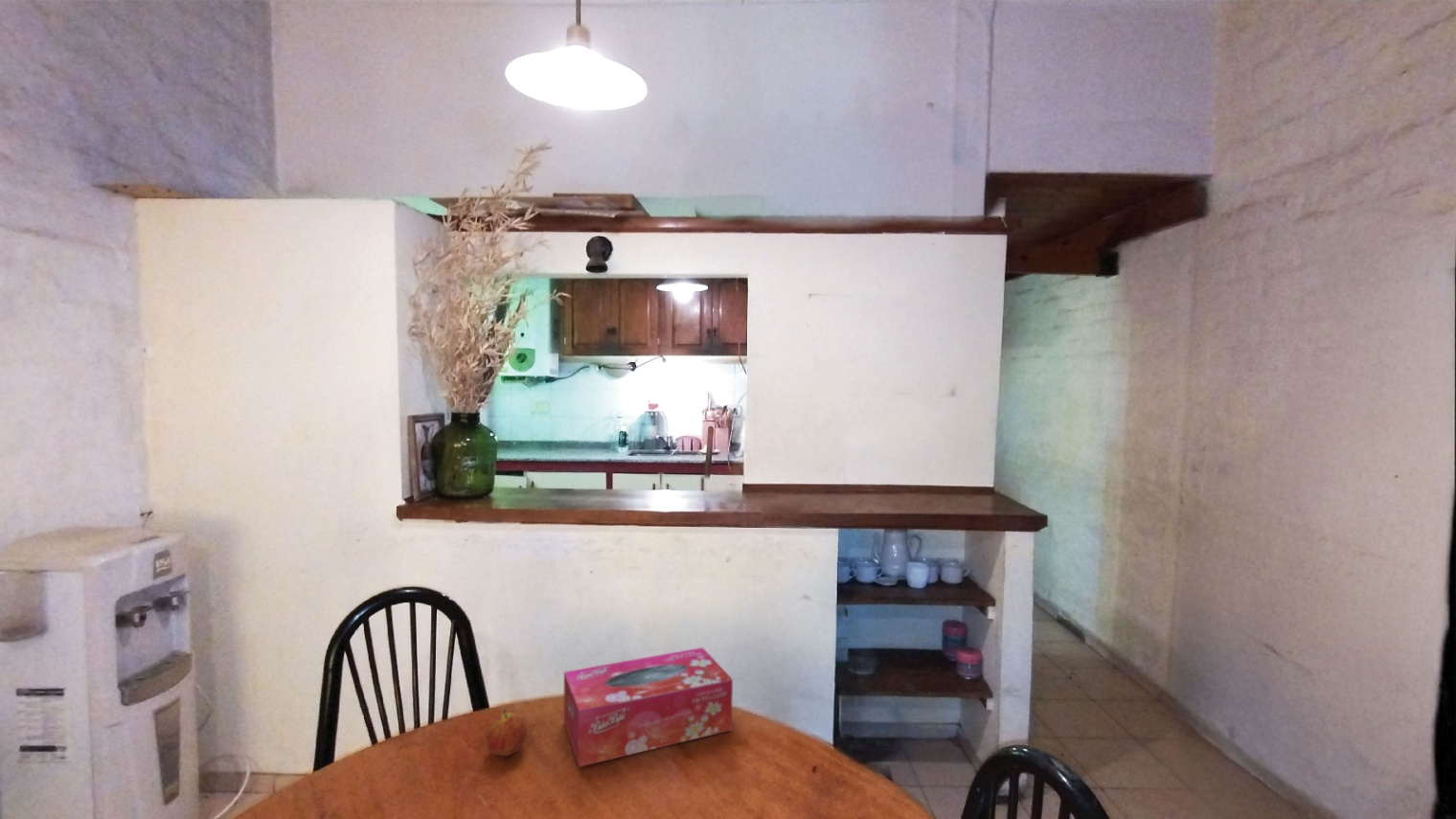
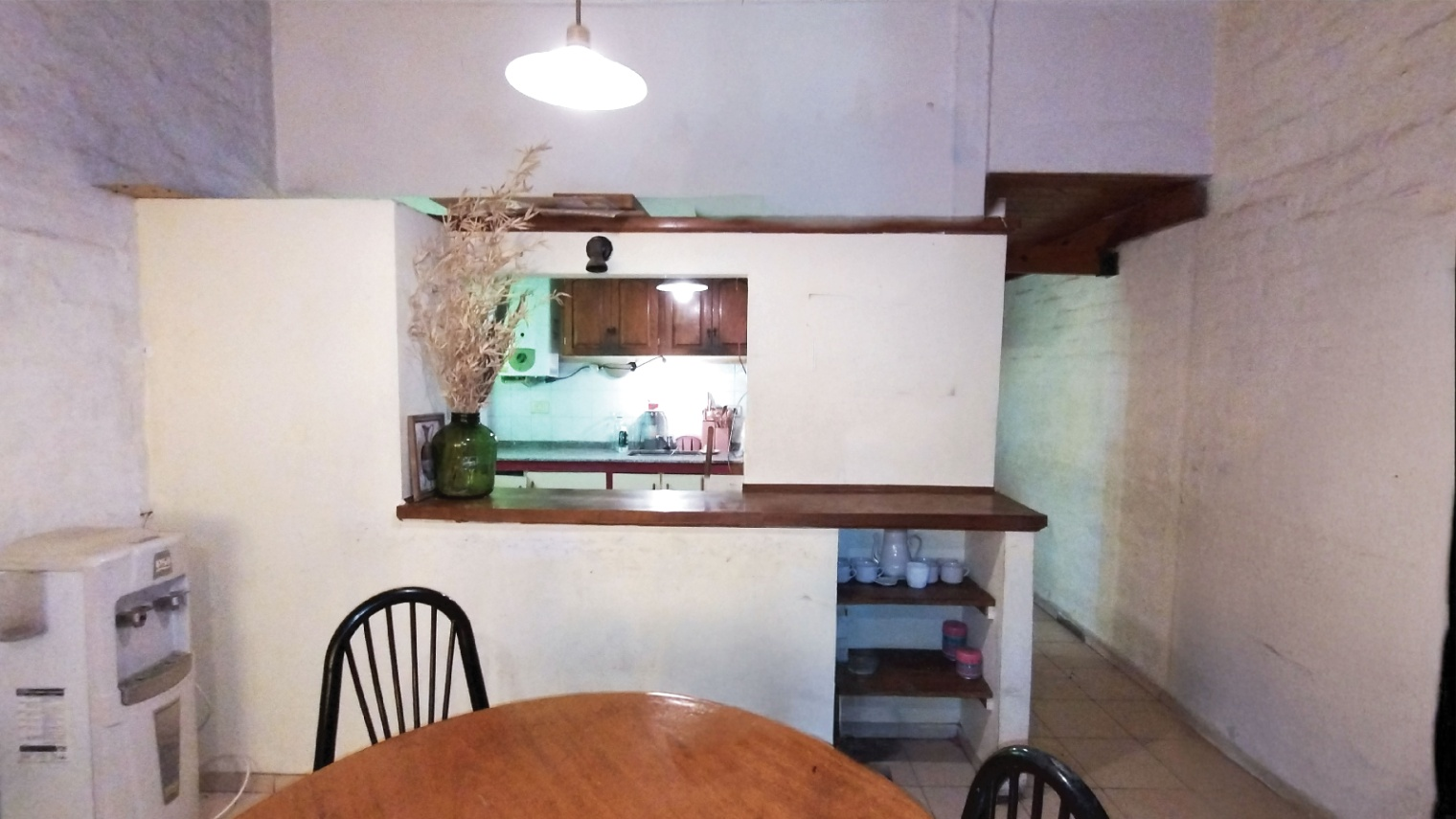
- fruit [485,709,528,758]
- tissue box [563,647,734,768]
